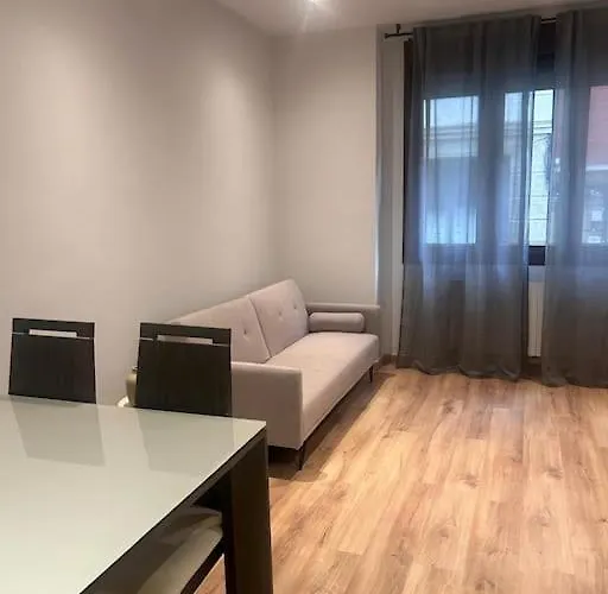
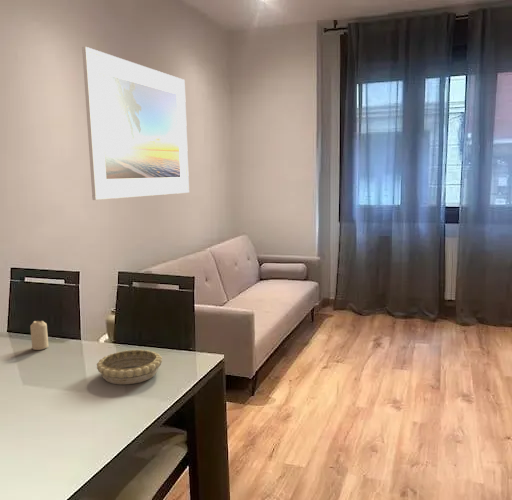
+ candle [29,320,49,351]
+ decorative bowl [96,349,163,385]
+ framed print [81,46,190,201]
